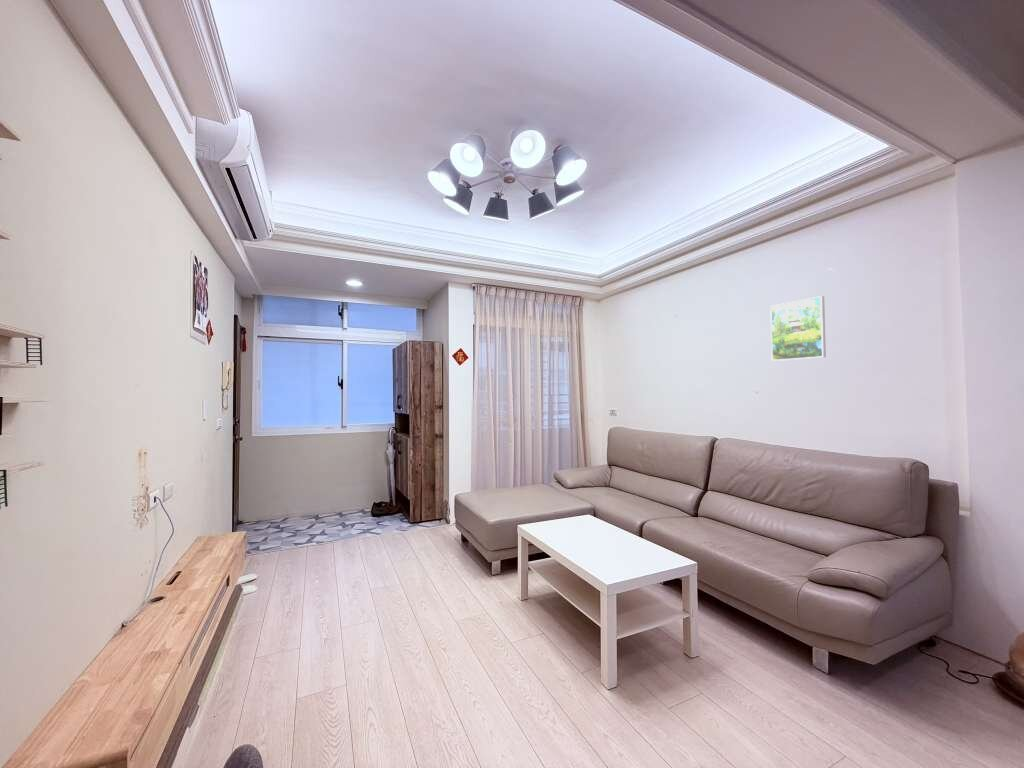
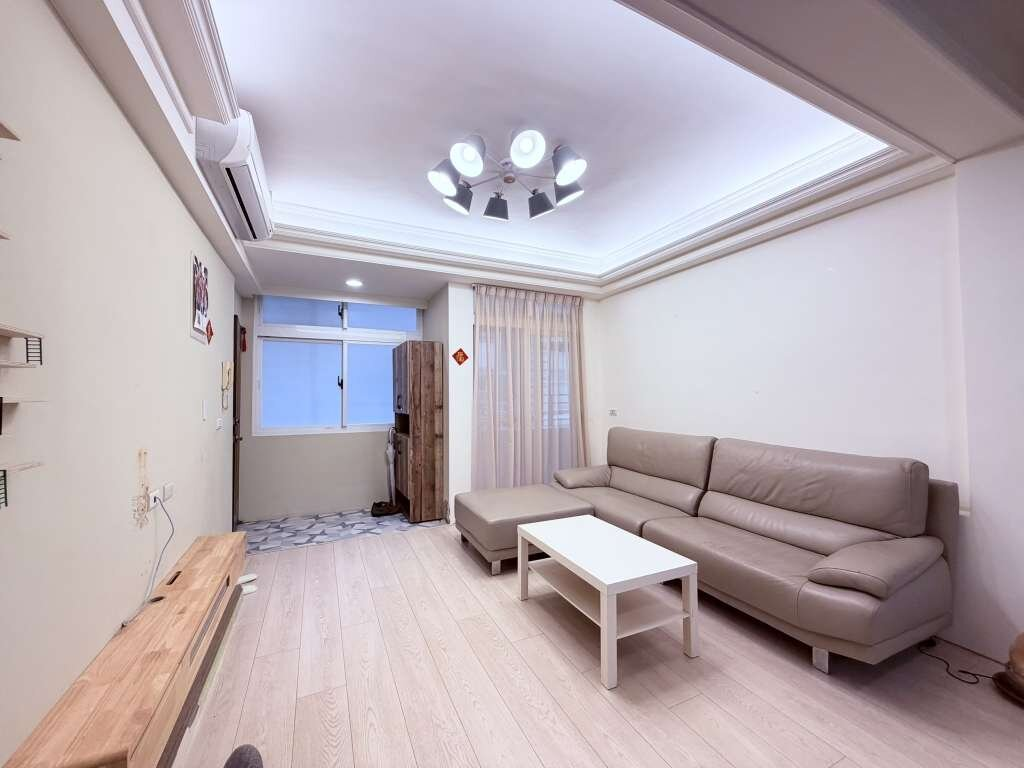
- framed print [769,295,827,362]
